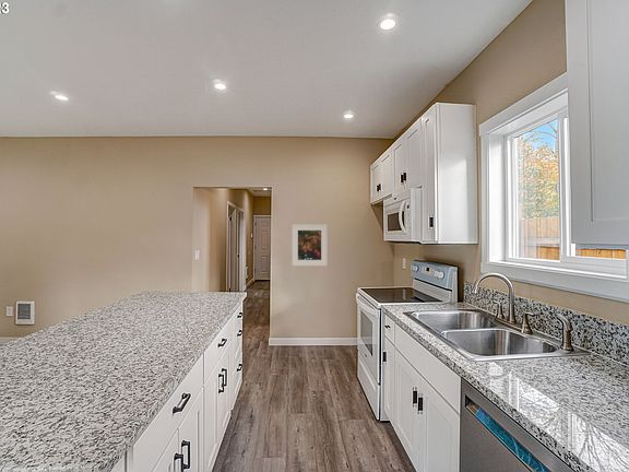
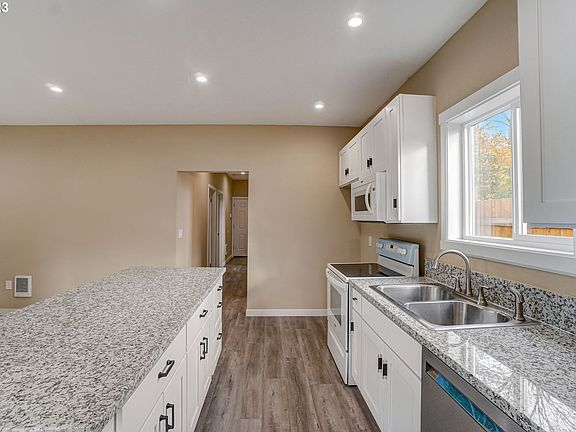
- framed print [290,224,329,267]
